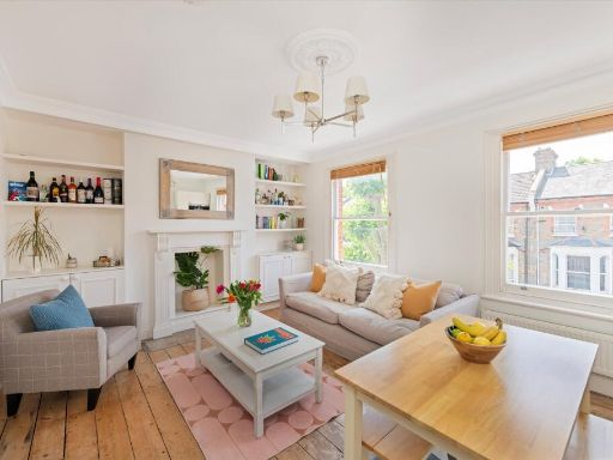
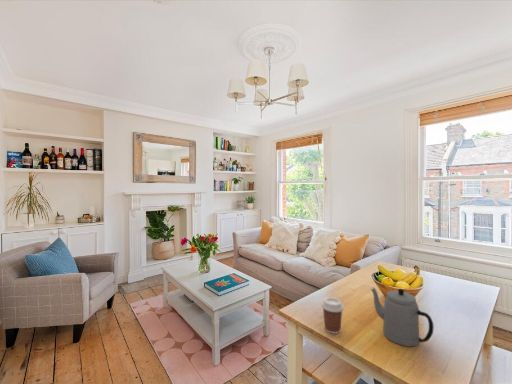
+ coffee cup [320,297,345,335]
+ teapot [370,287,435,347]
